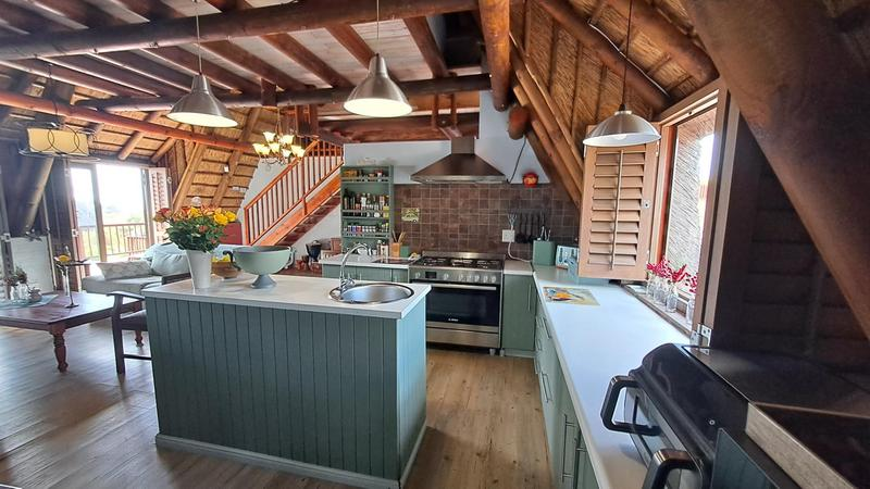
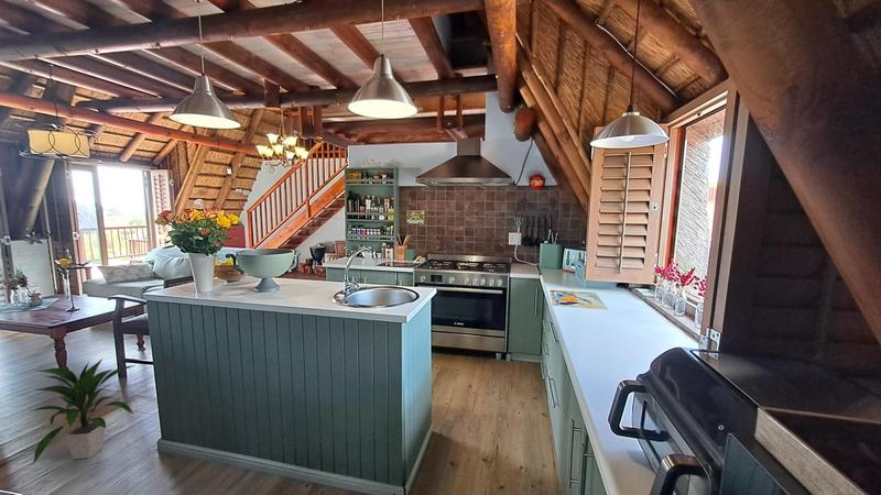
+ indoor plant [29,358,135,465]
